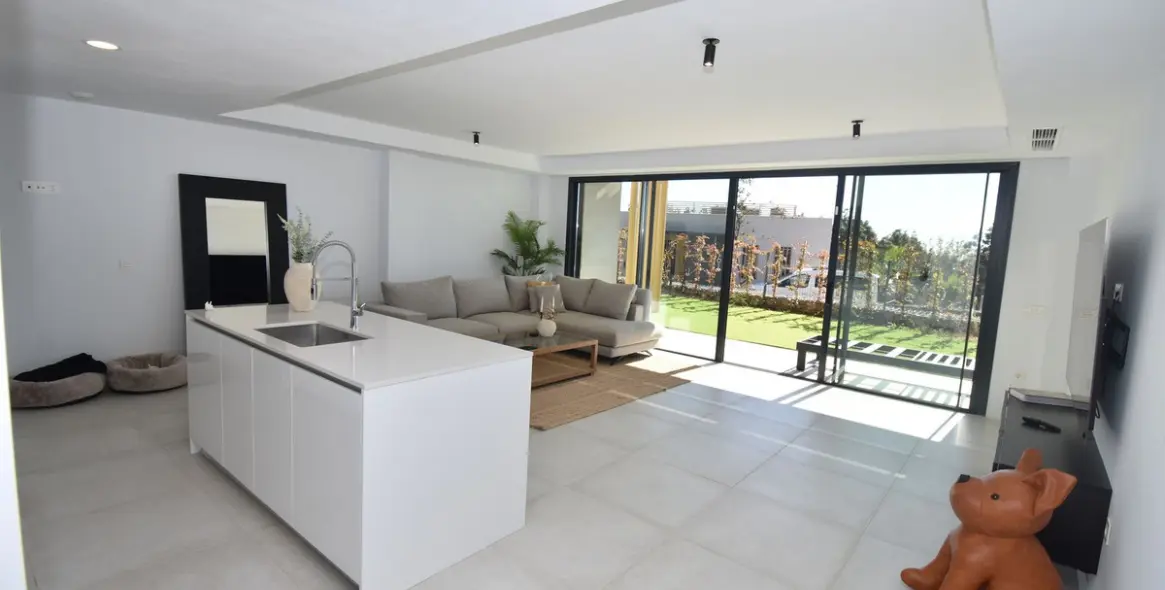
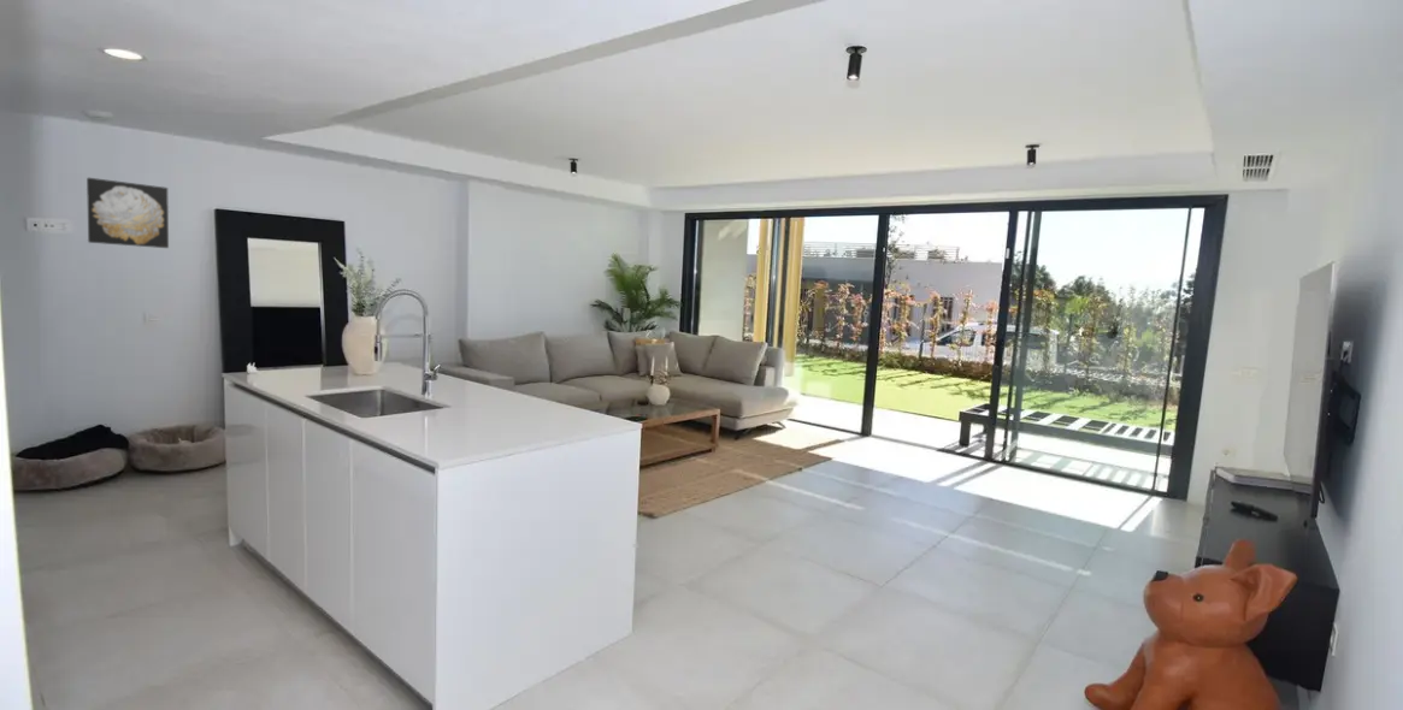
+ wall art [86,177,170,249]
